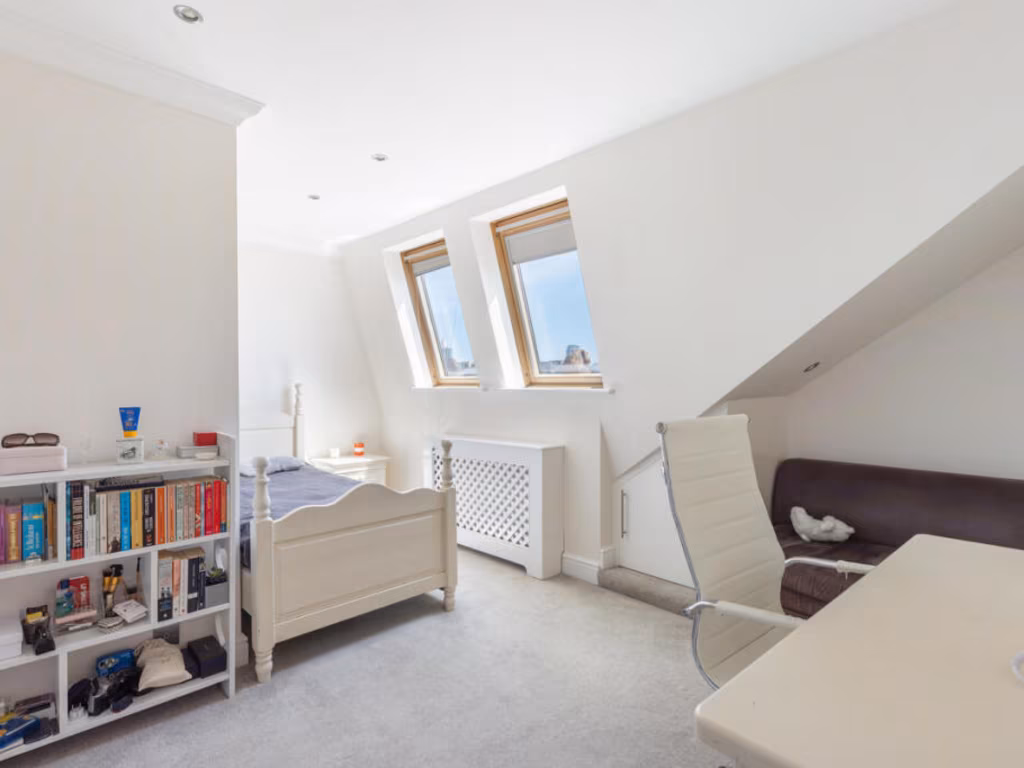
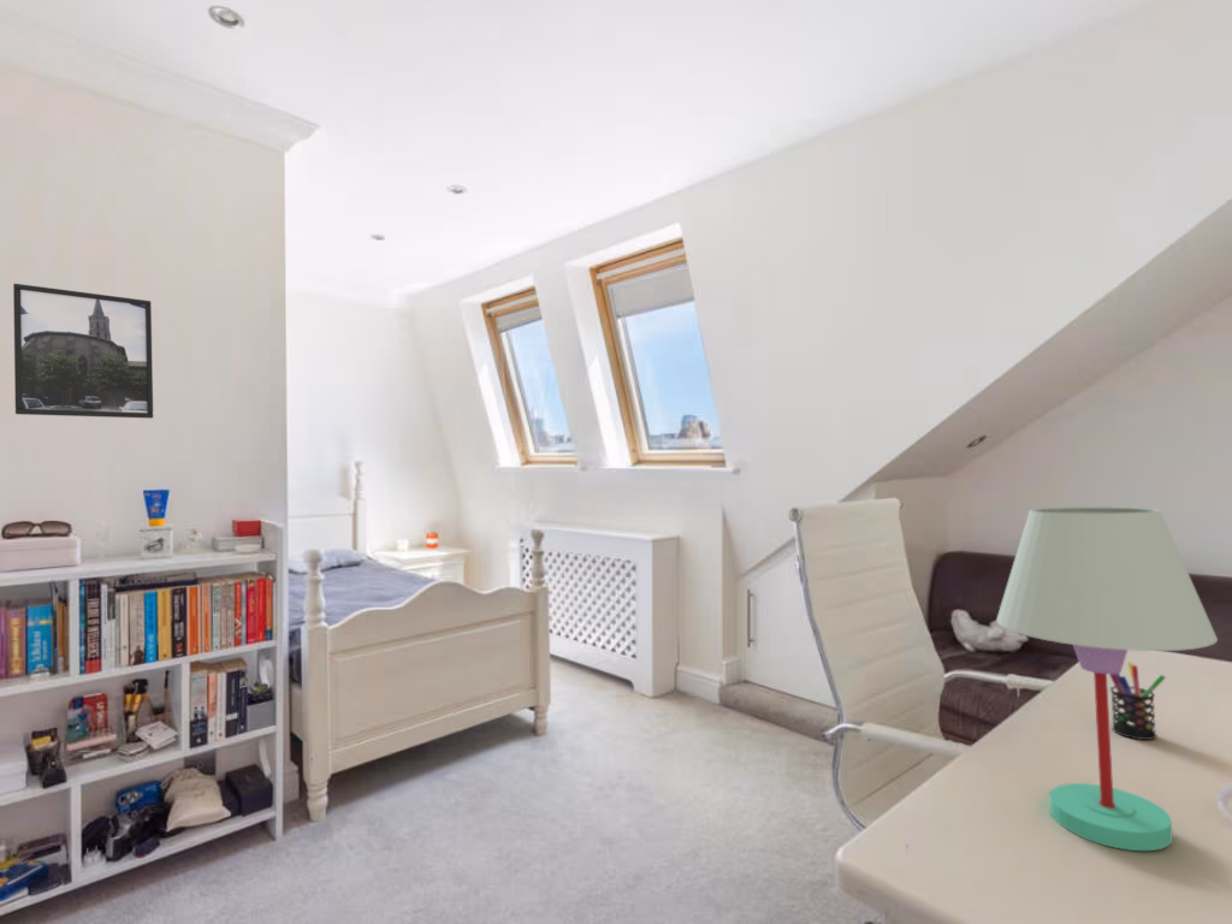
+ table lamp [995,505,1219,852]
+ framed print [12,283,154,420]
+ pen holder [1108,662,1167,741]
